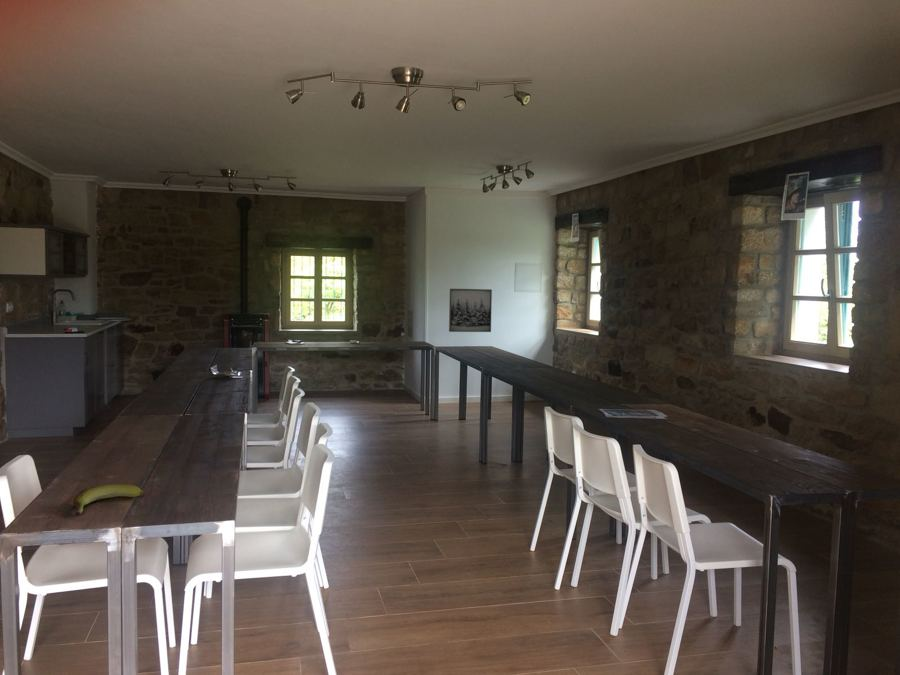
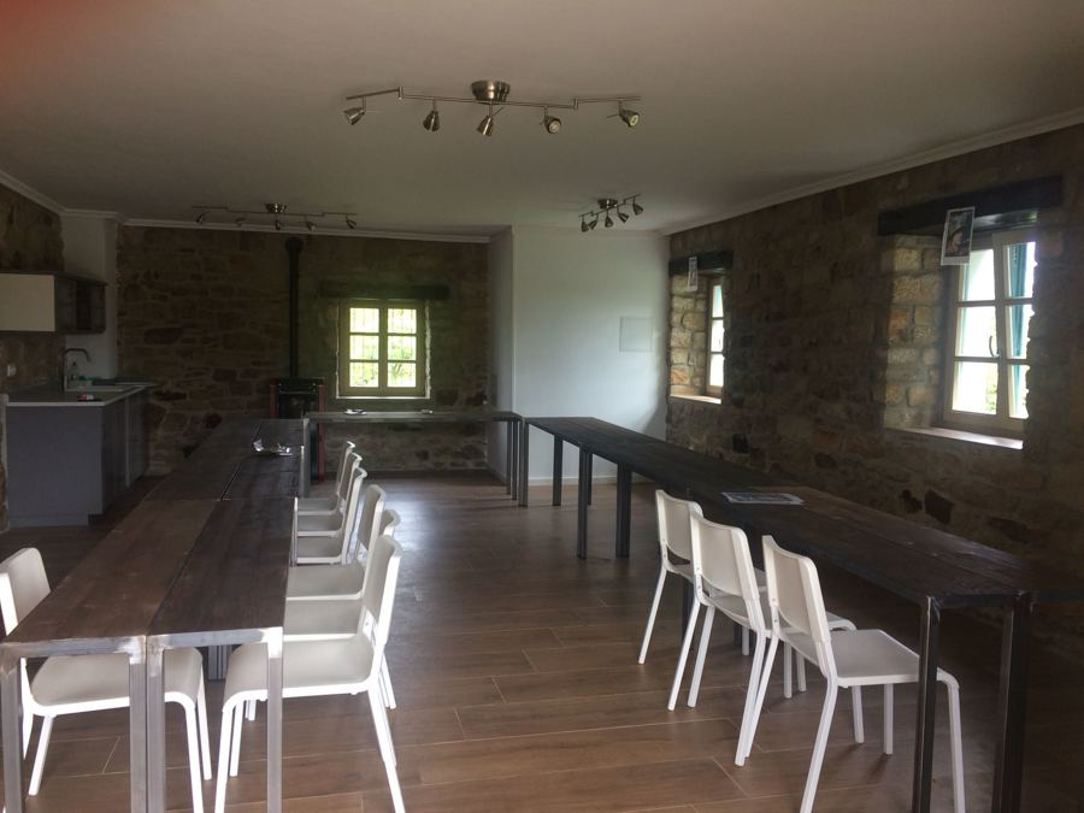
- banana [72,483,144,515]
- wall art [448,288,493,333]
